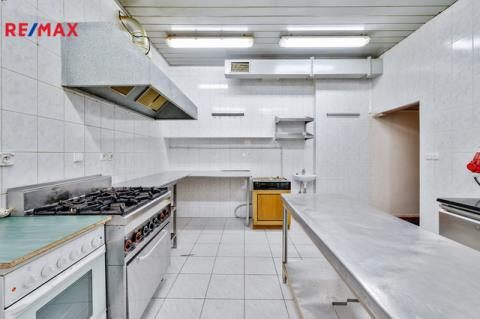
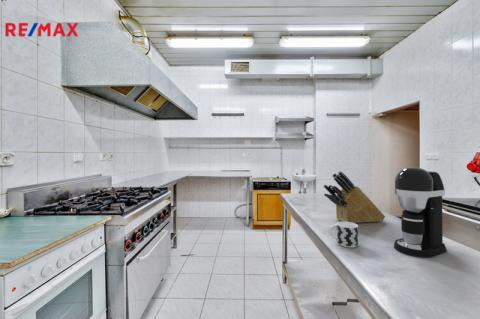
+ cup [328,221,359,248]
+ coffee maker [393,167,448,258]
+ knife block [323,170,386,224]
